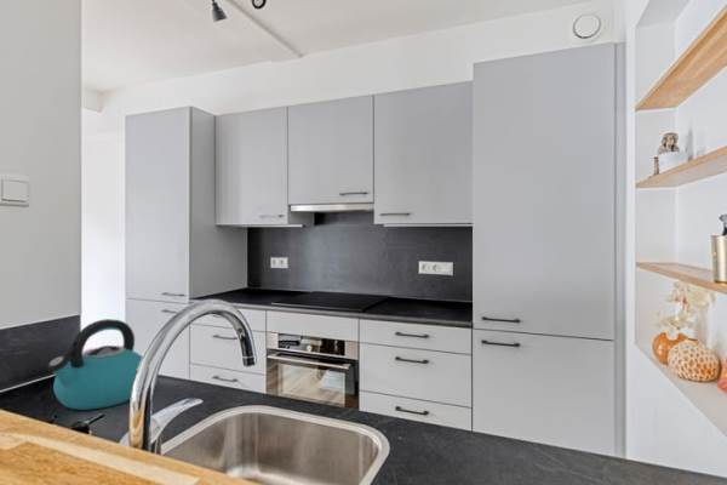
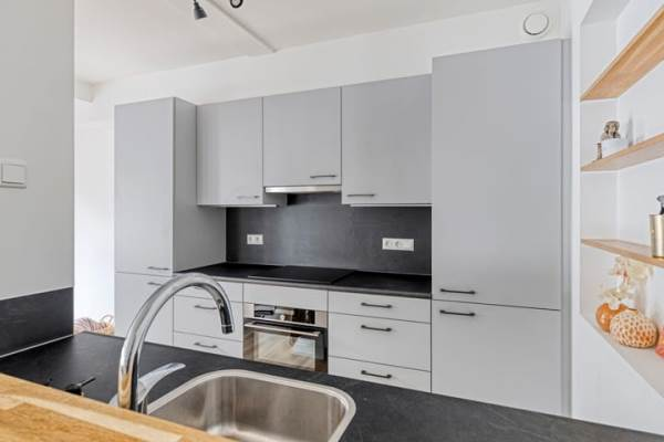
- kettle [46,318,144,411]
